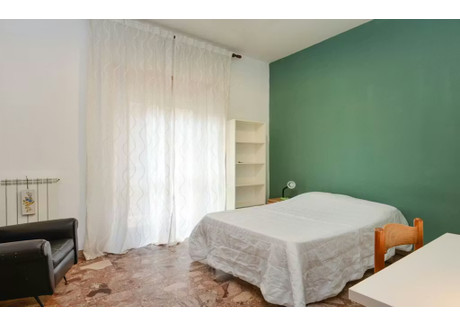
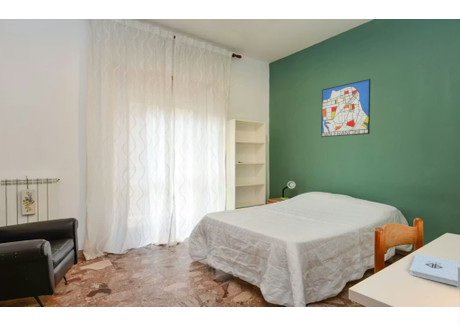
+ notepad [409,253,459,287]
+ wall art [320,78,371,138]
